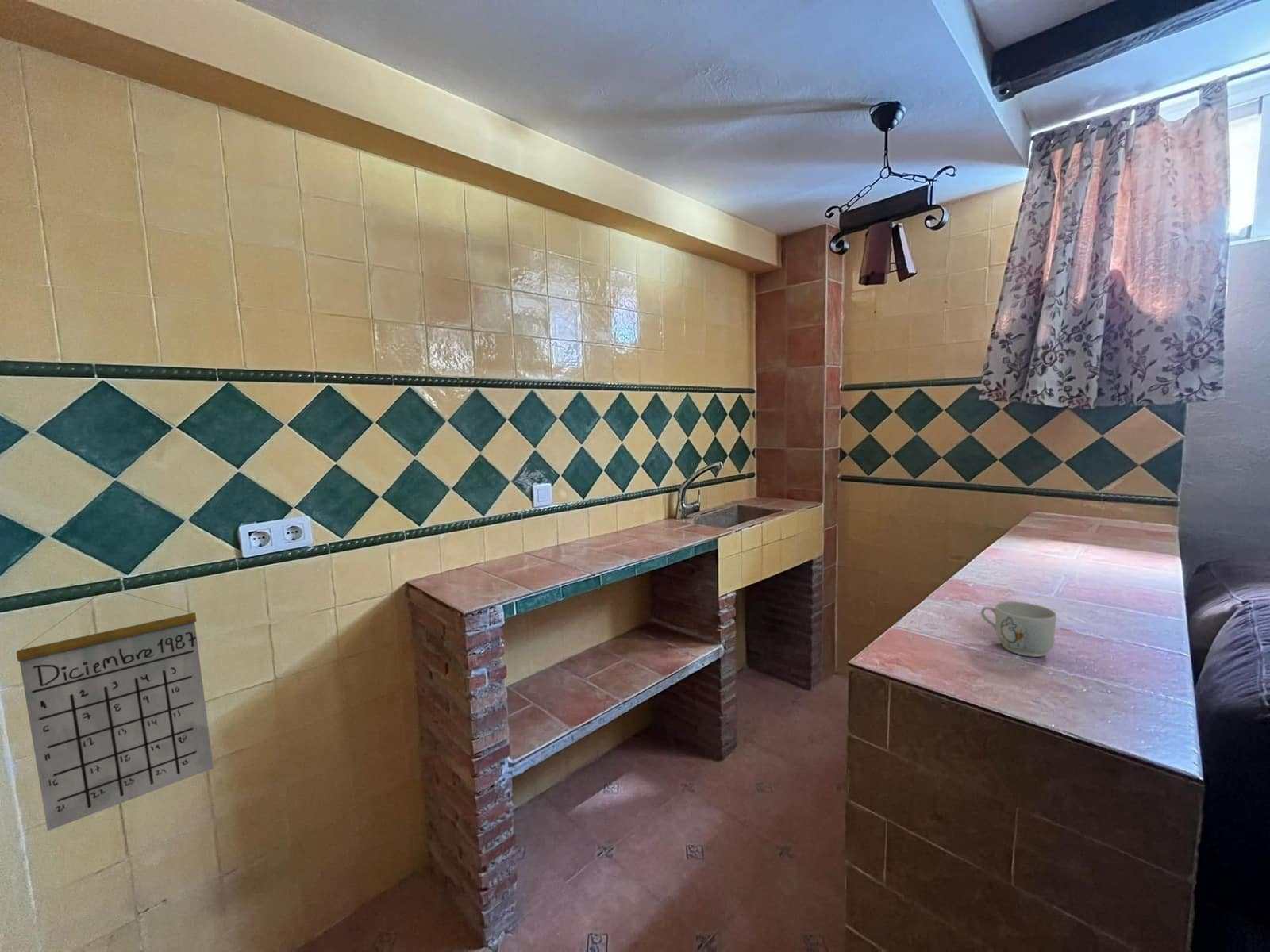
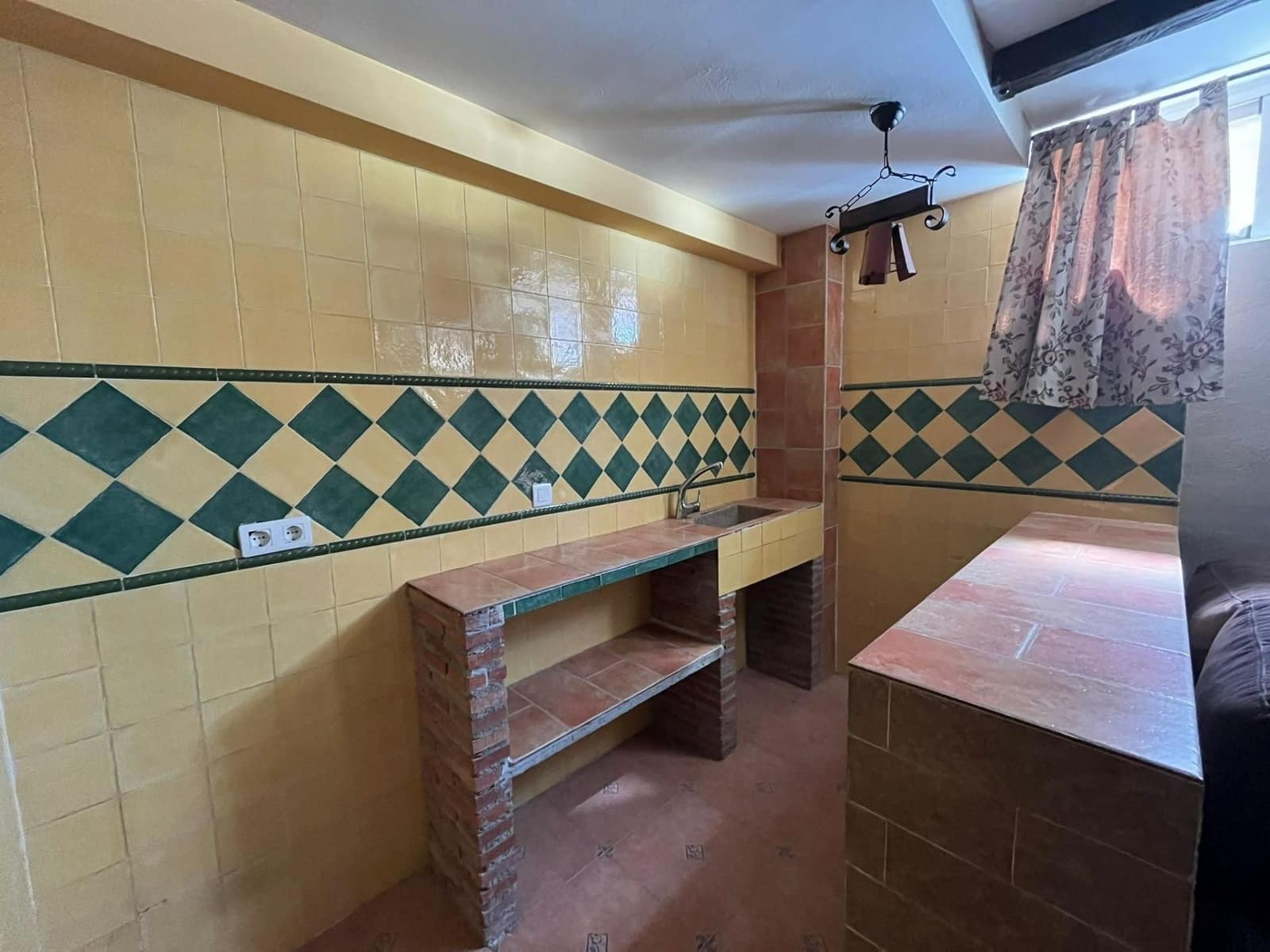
- calendar [16,588,214,831]
- mug [980,601,1057,658]
